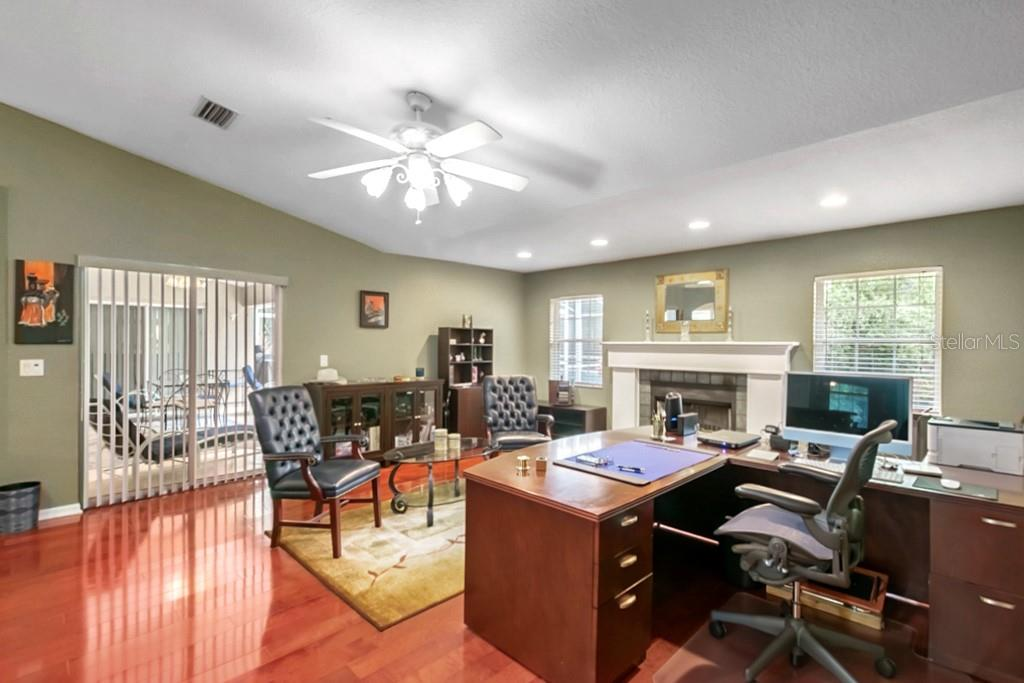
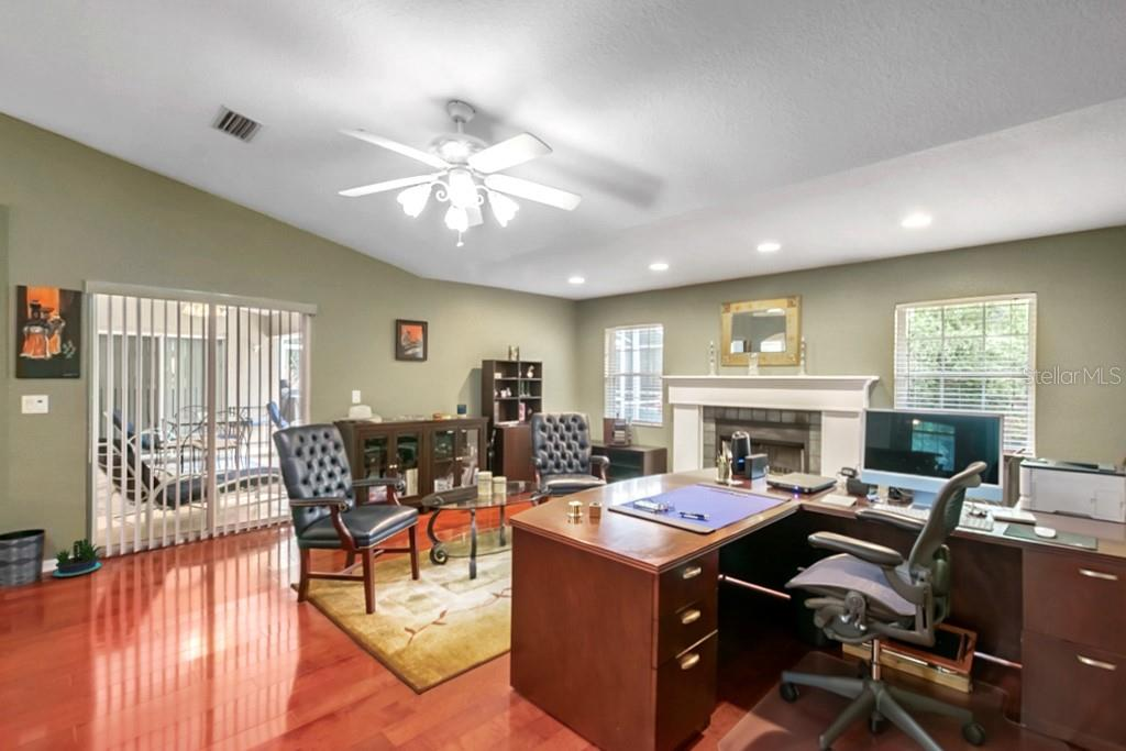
+ potted plant [49,538,107,577]
